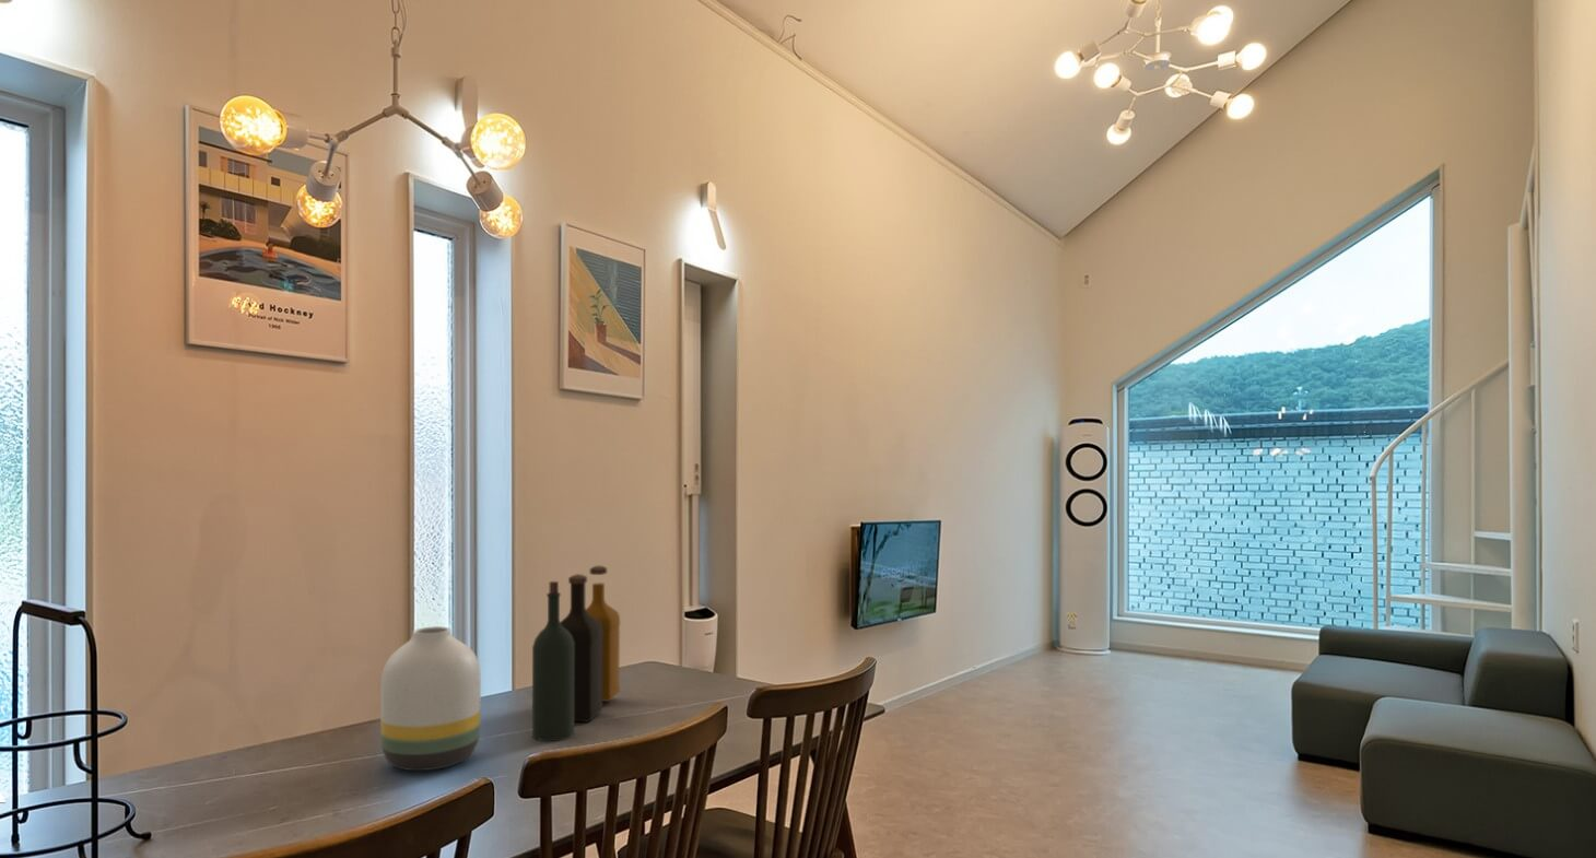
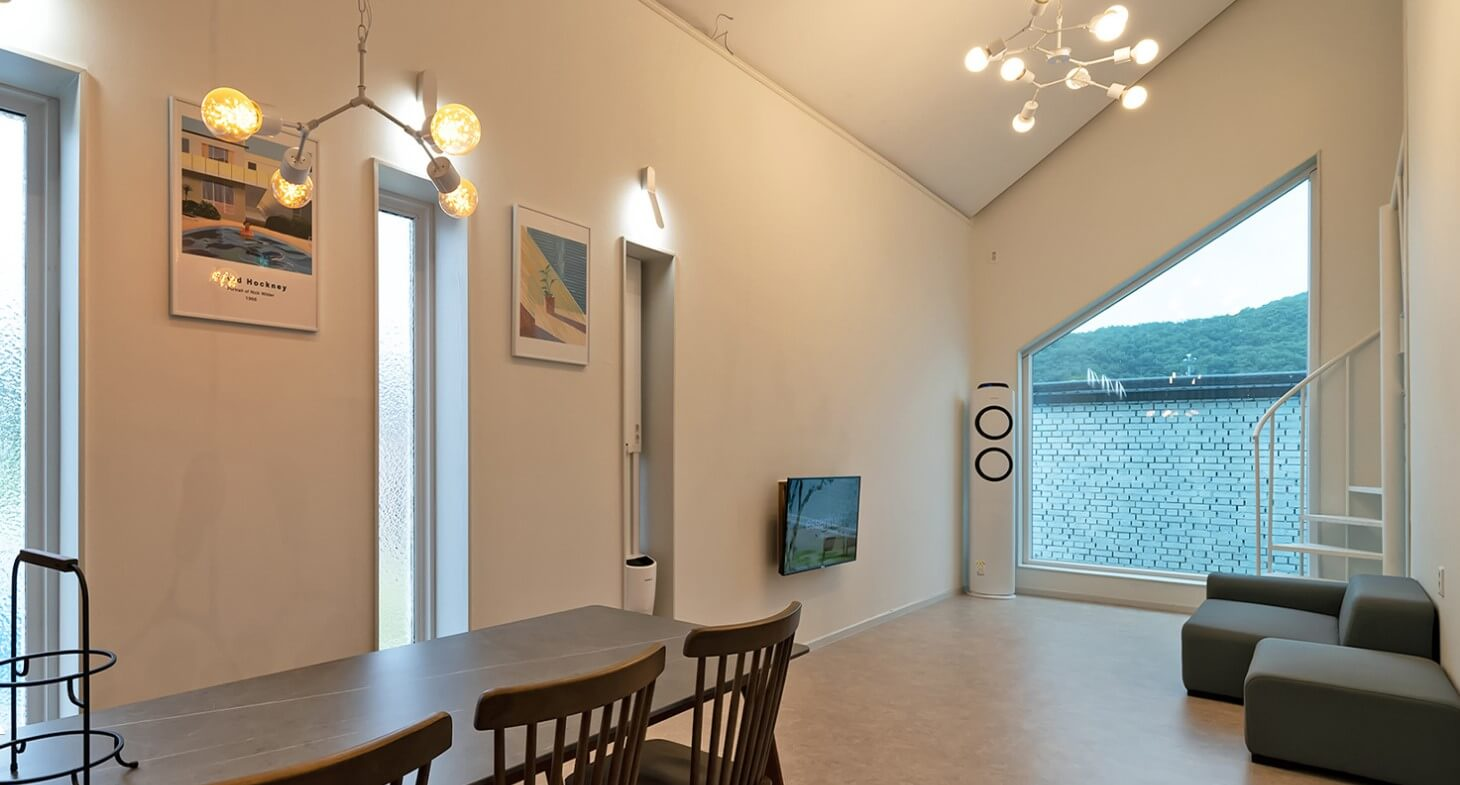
- vase [379,625,482,772]
- bottle [531,565,621,742]
